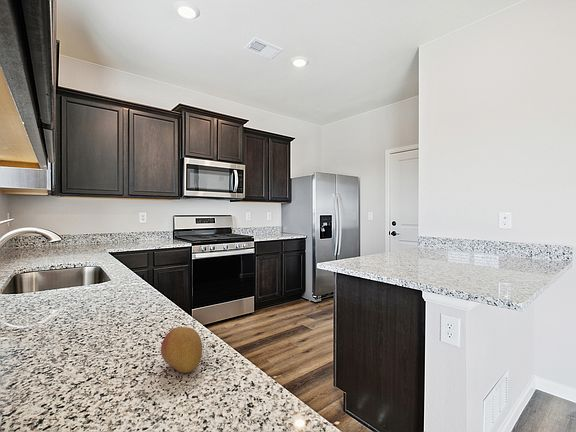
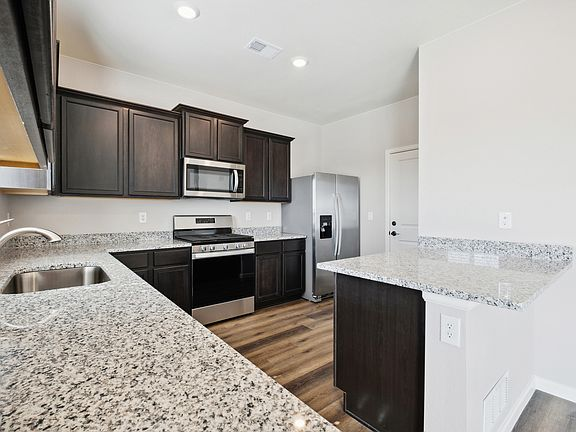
- fruit [160,326,203,374]
